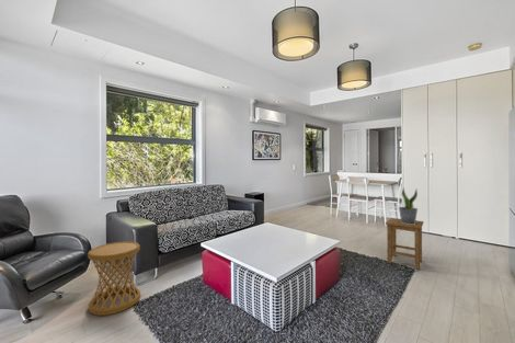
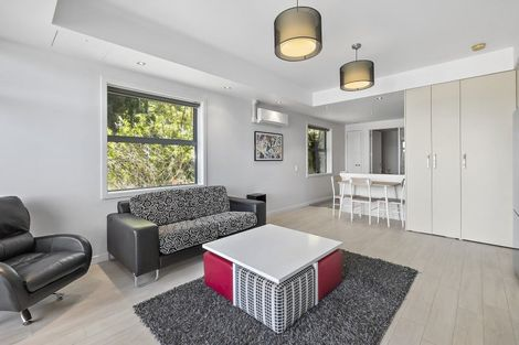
- stool [385,217,424,271]
- side table [87,241,141,317]
- potted plant [398,186,419,225]
